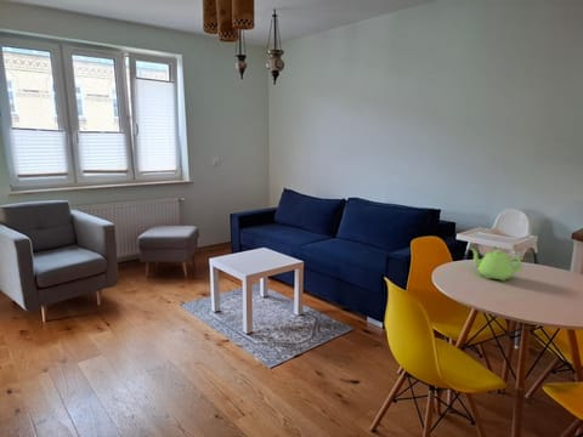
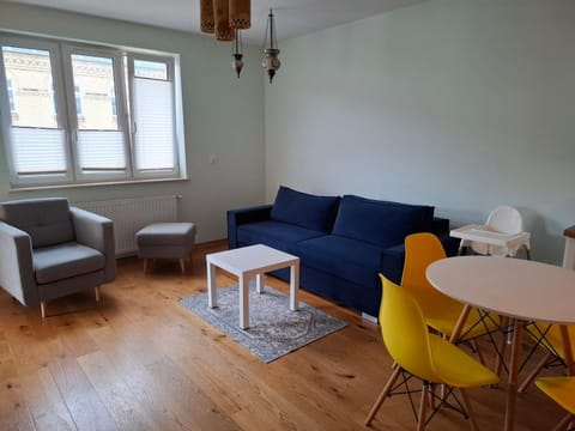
- teapot [469,246,523,282]
